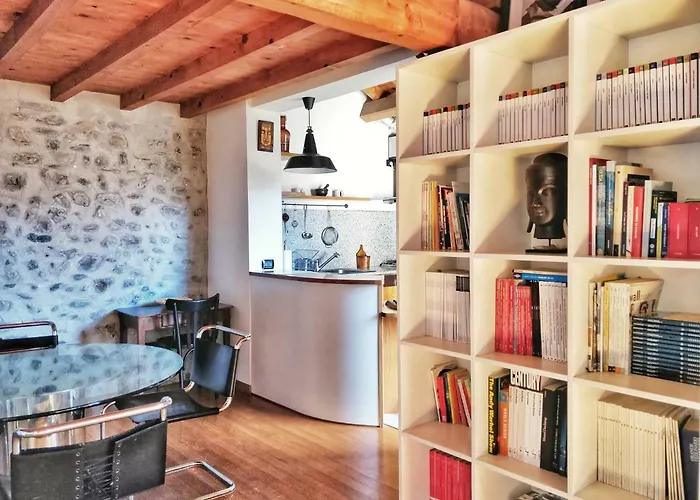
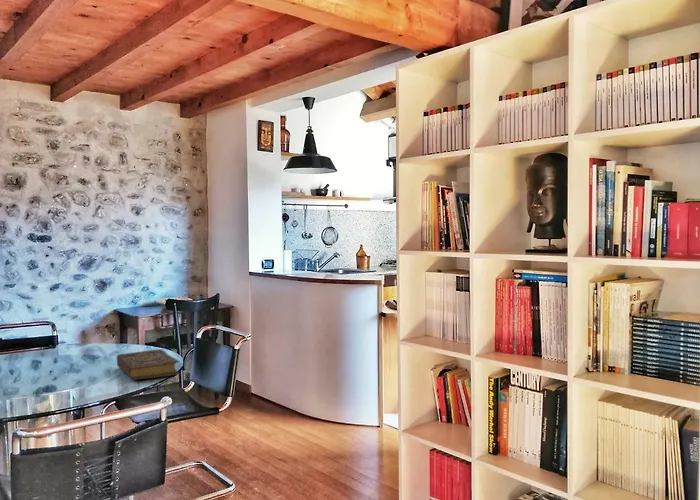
+ book [116,348,181,381]
